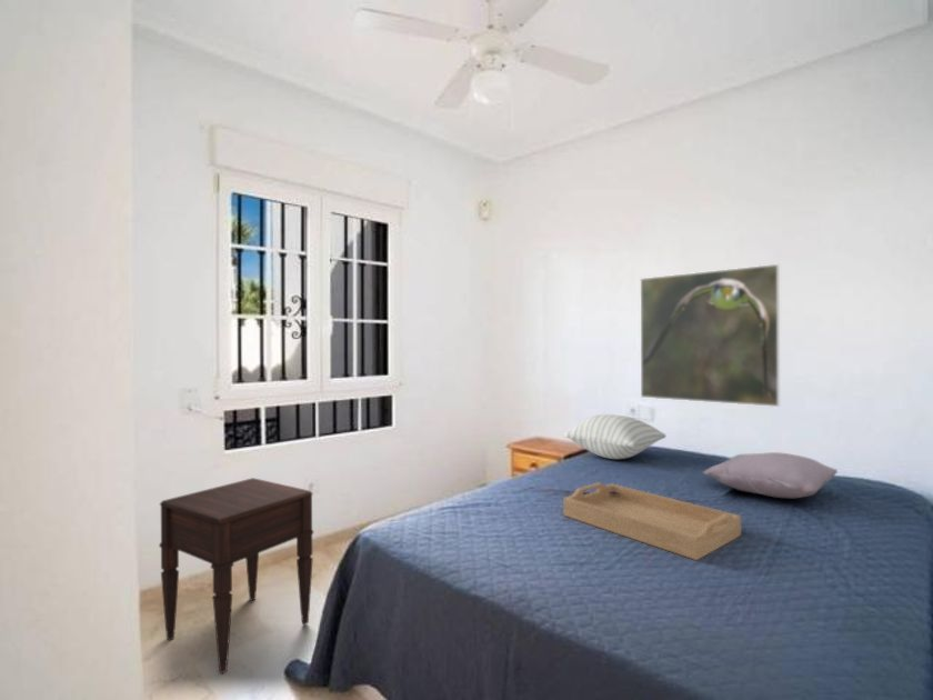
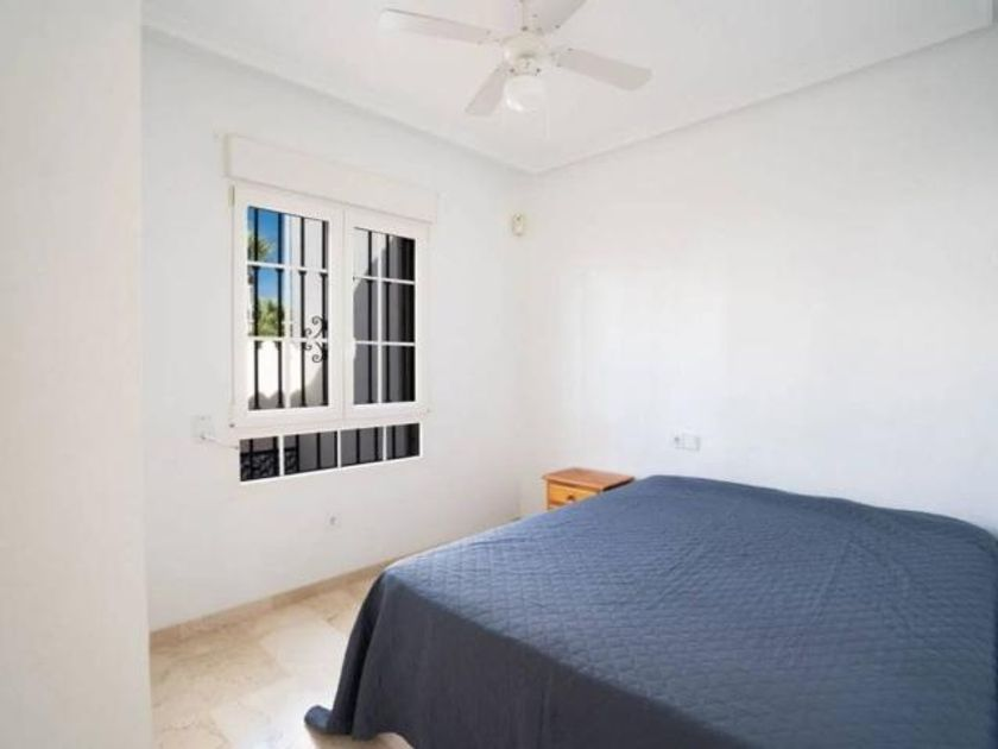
- pillow [702,451,839,499]
- serving tray [562,481,742,561]
- nightstand [158,477,314,674]
- pillow [562,413,668,460]
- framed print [639,263,781,408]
